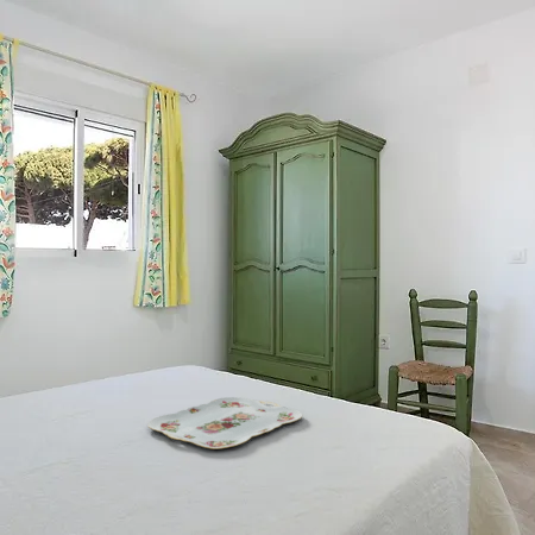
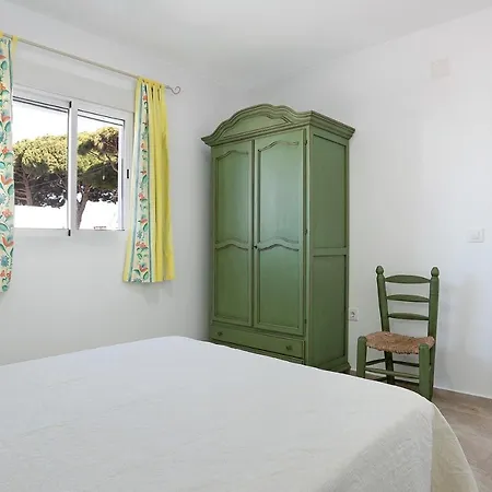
- serving tray [147,396,303,451]
